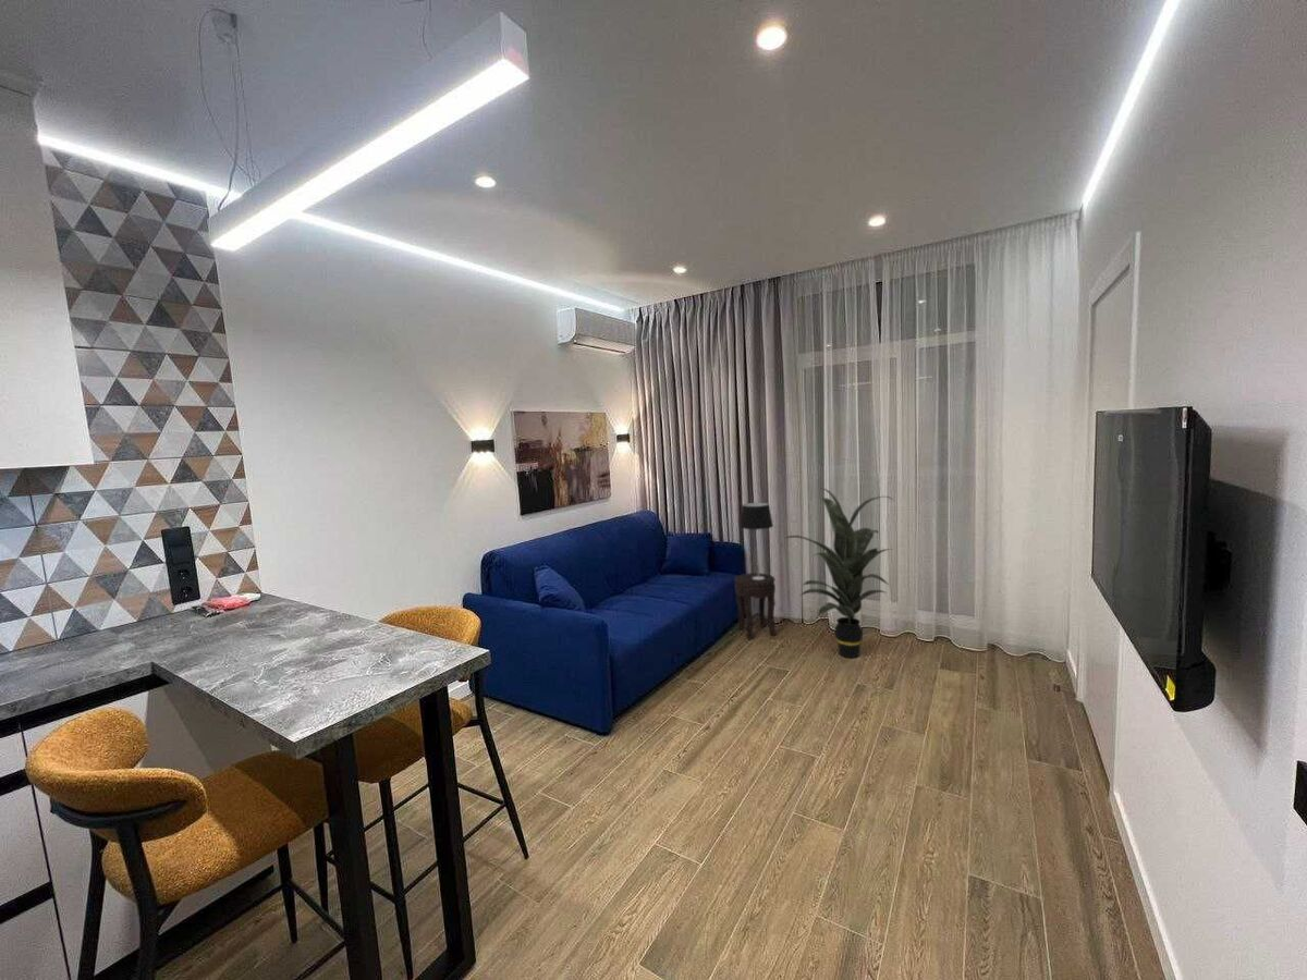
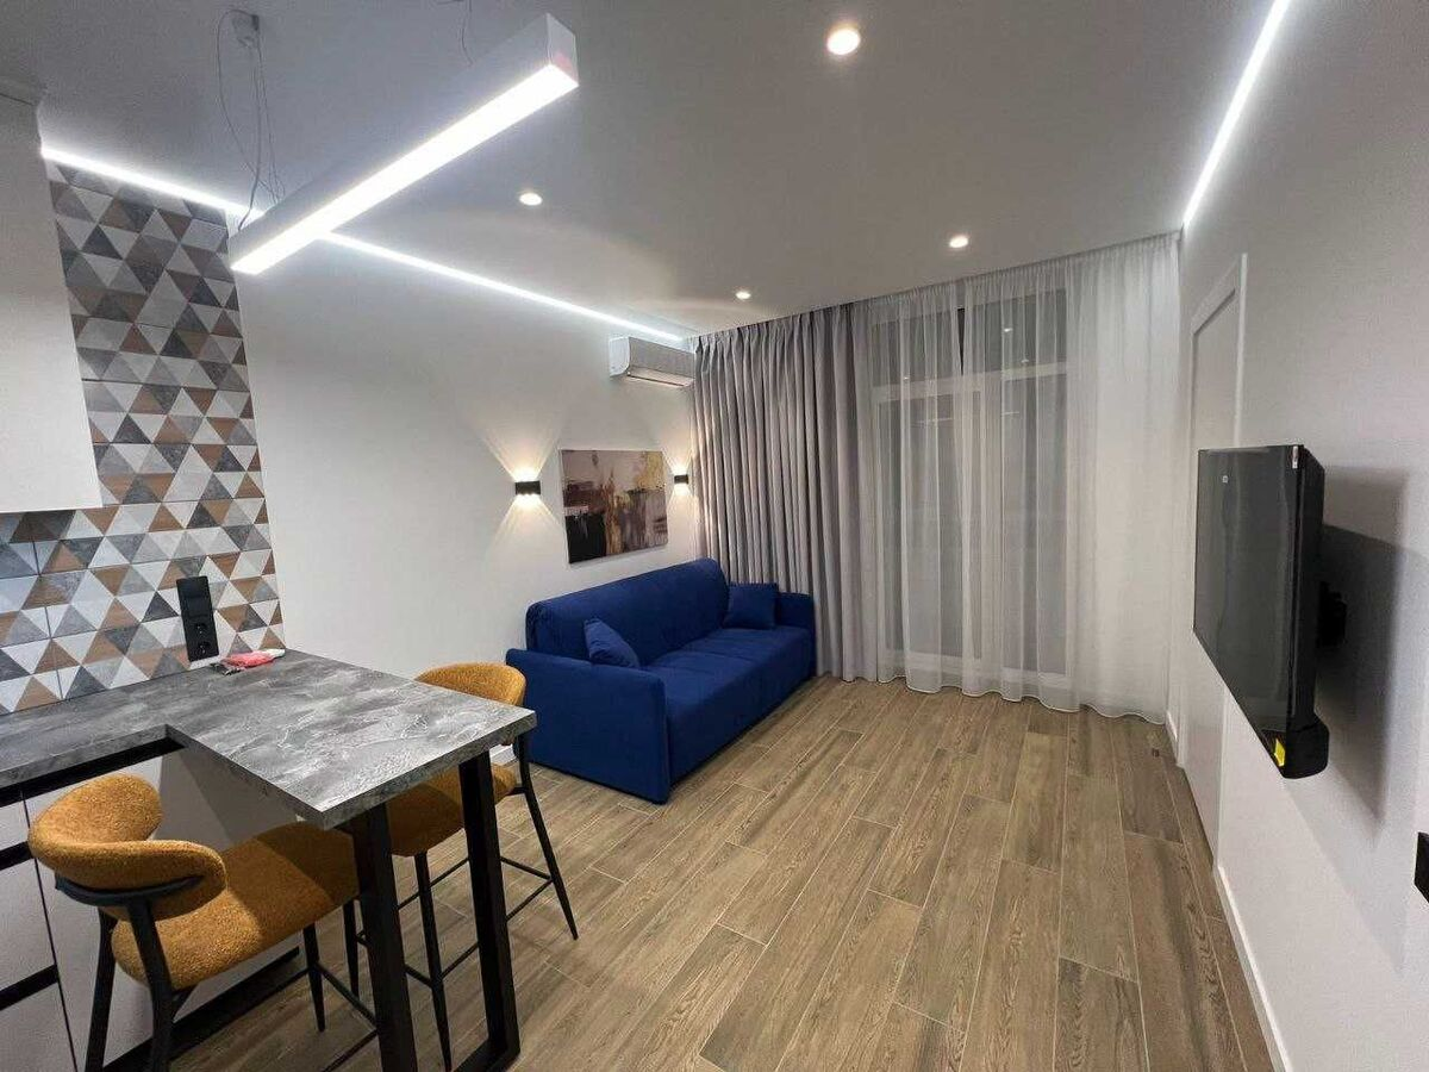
- table lamp [738,502,774,579]
- indoor plant [782,487,895,659]
- side table [733,572,777,640]
